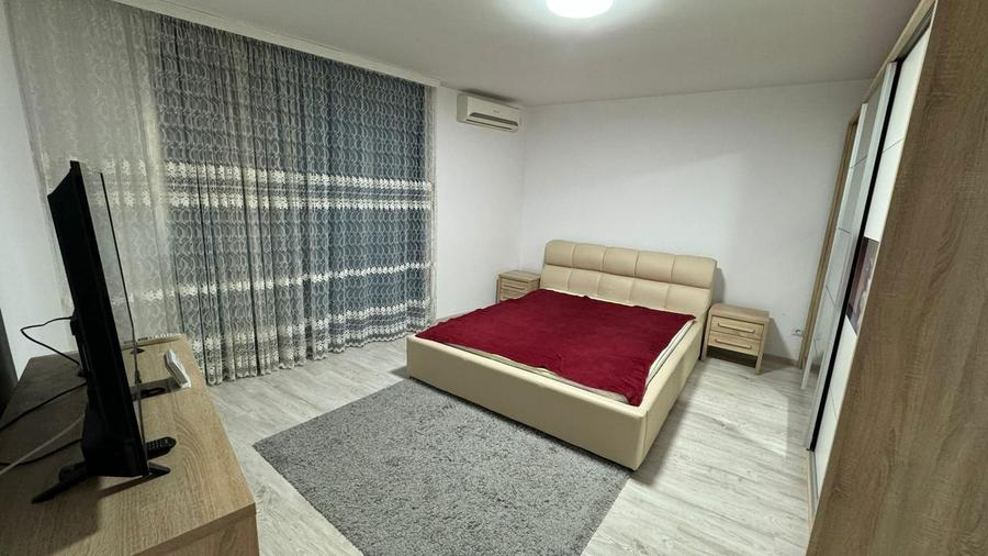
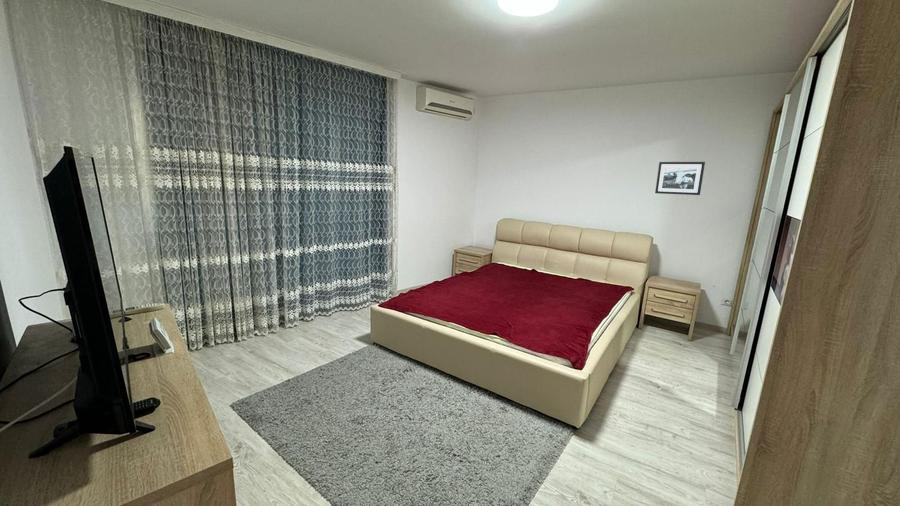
+ picture frame [654,161,706,196]
